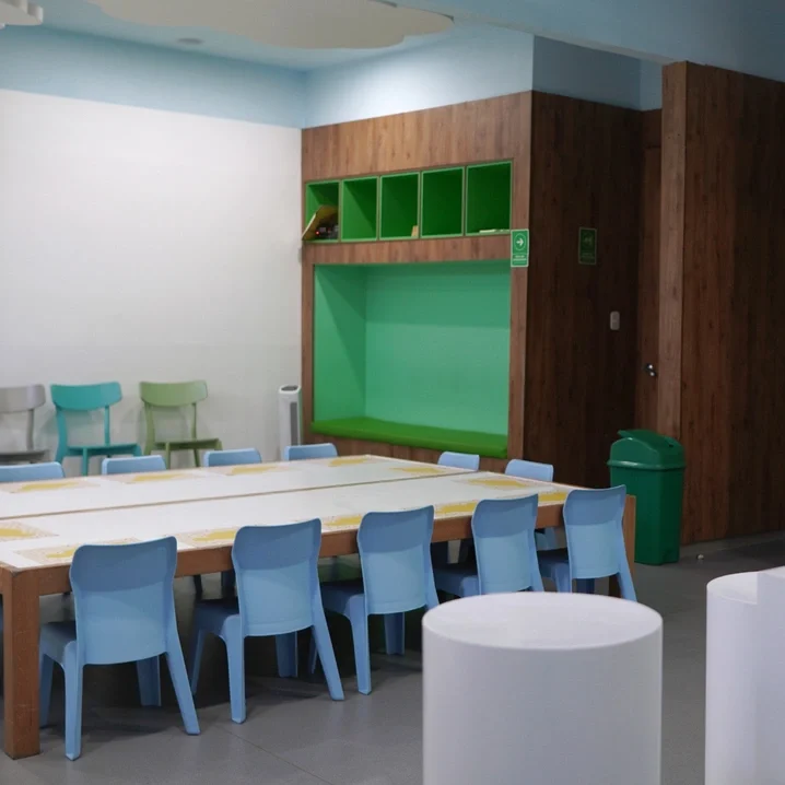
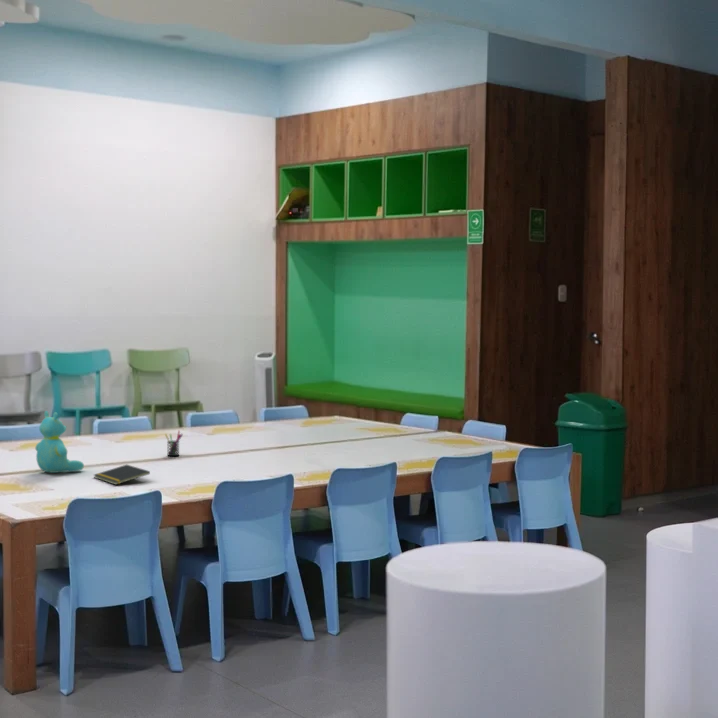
+ teddy bear [35,410,85,474]
+ notepad [93,464,151,486]
+ pen holder [164,430,184,457]
